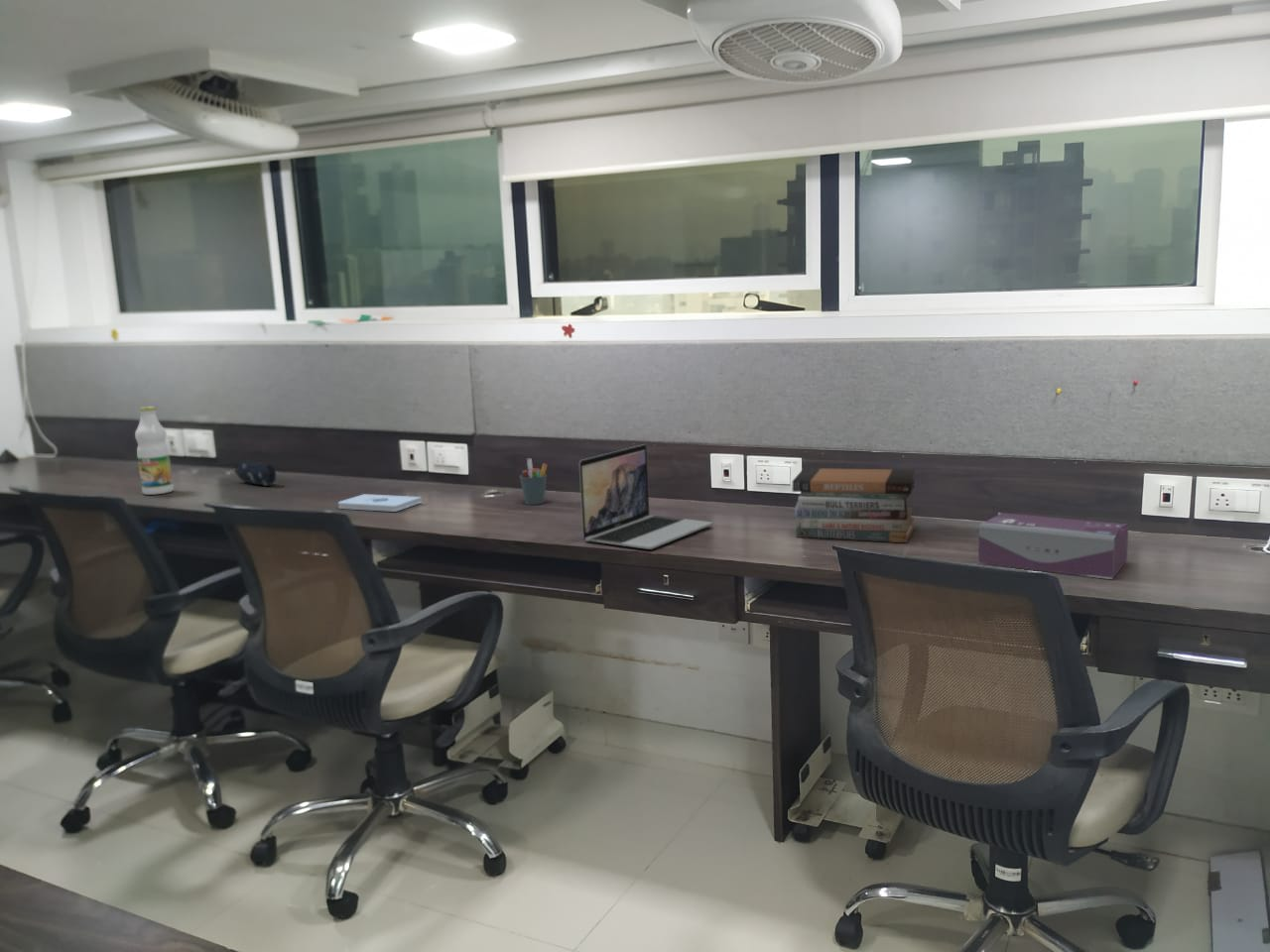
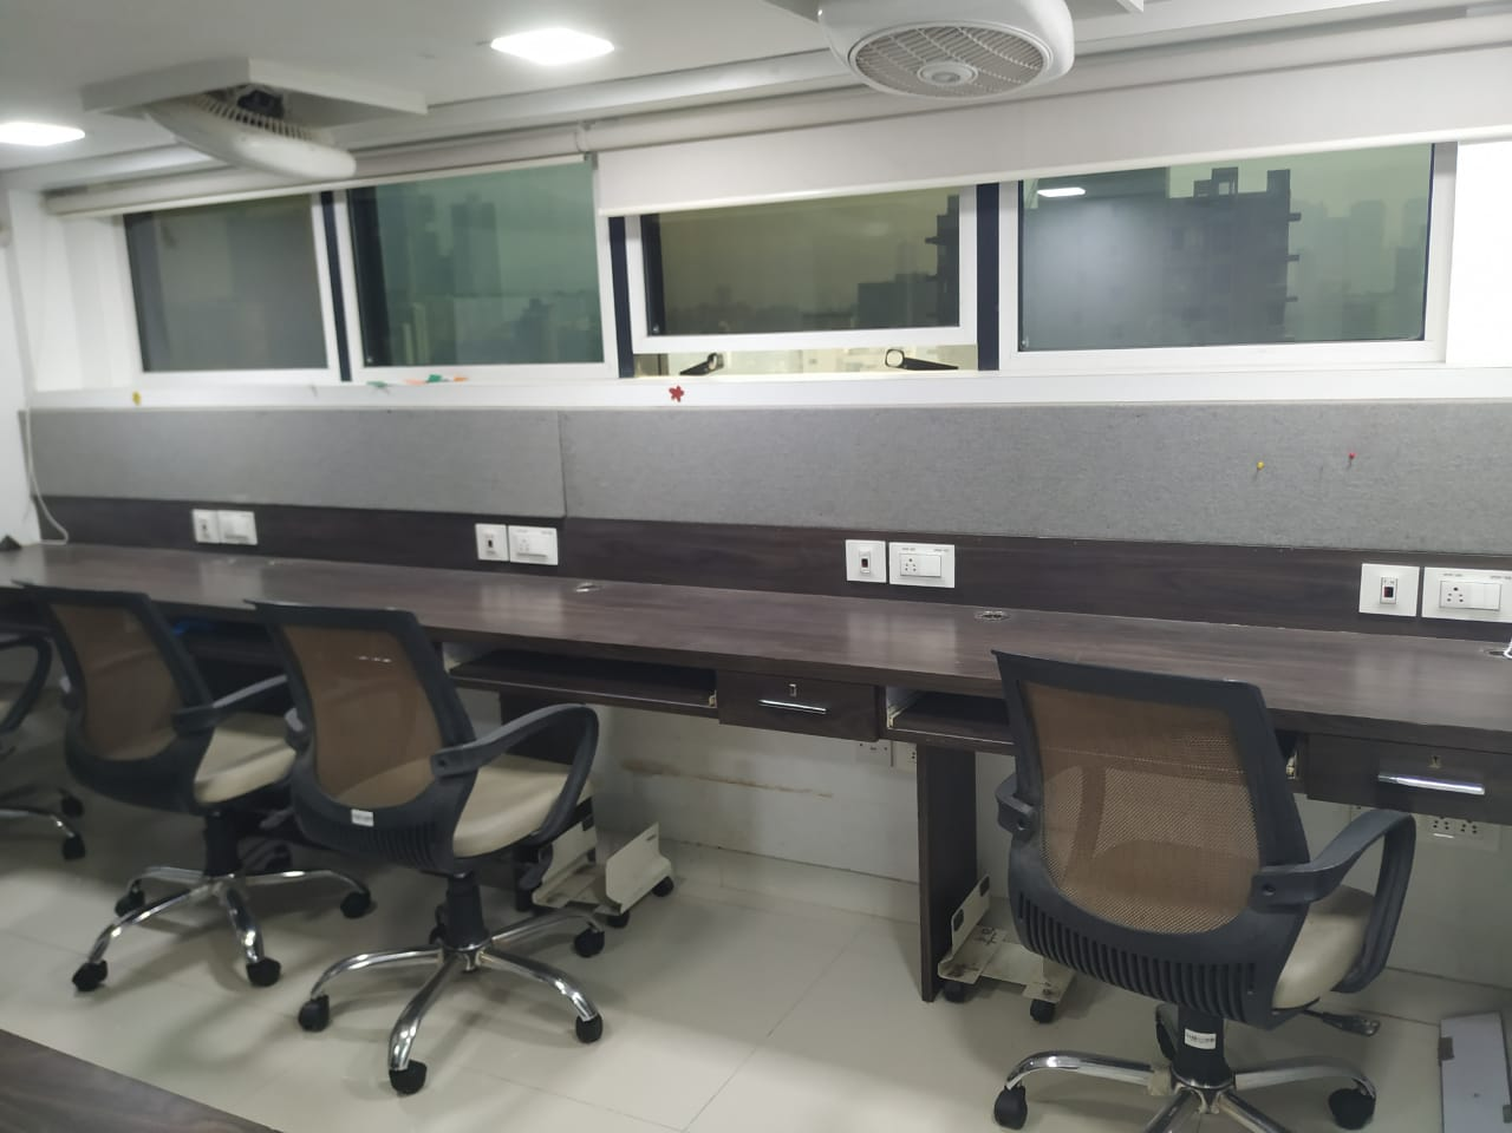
- book stack [792,467,916,543]
- pen holder [519,457,549,506]
- pencil case [233,459,277,487]
- notepad [337,493,423,513]
- bottle [134,406,175,496]
- tissue box [977,512,1130,580]
- laptop [578,443,713,550]
